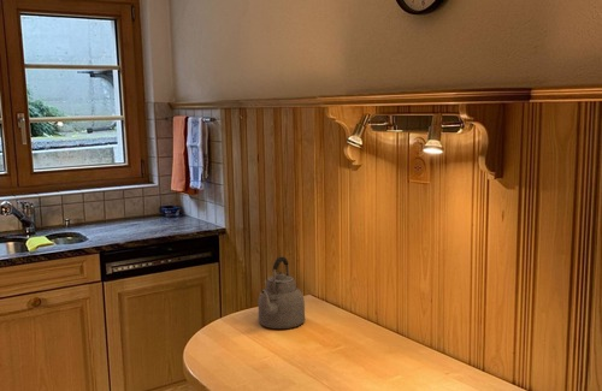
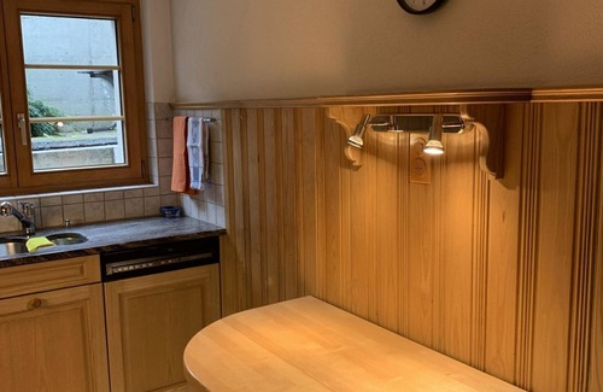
- kettle [258,256,306,330]
